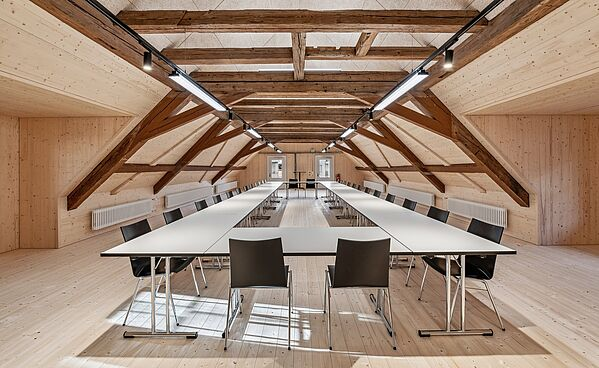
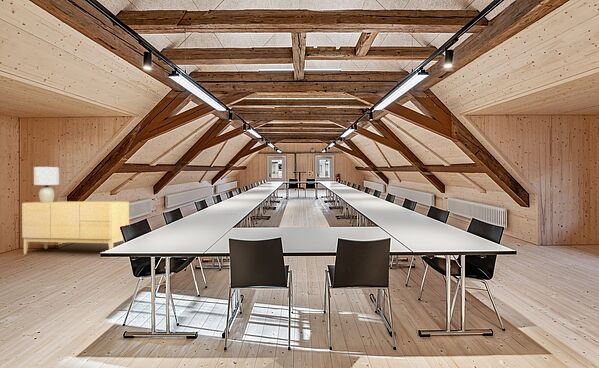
+ lamp [33,166,60,203]
+ sideboard [21,201,130,255]
